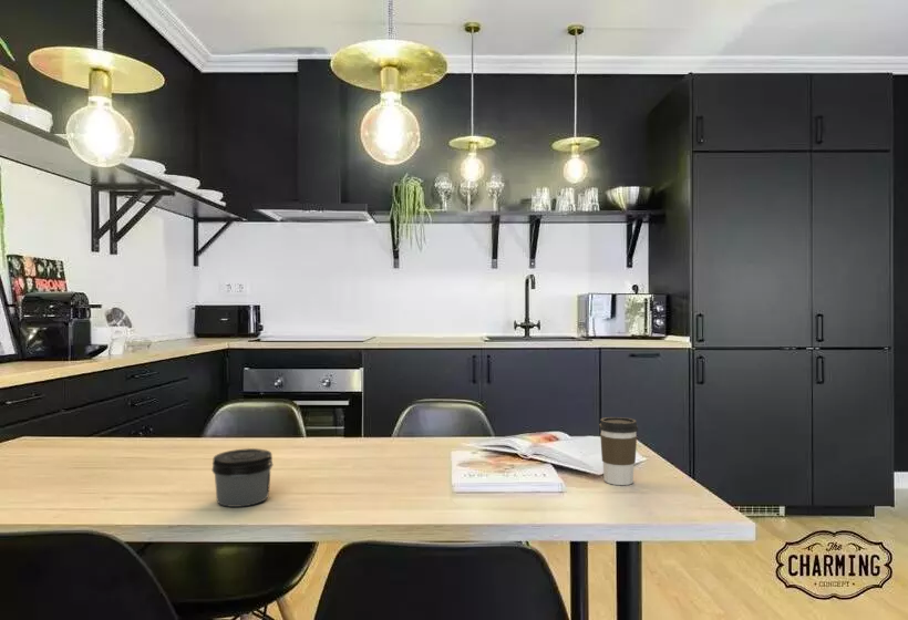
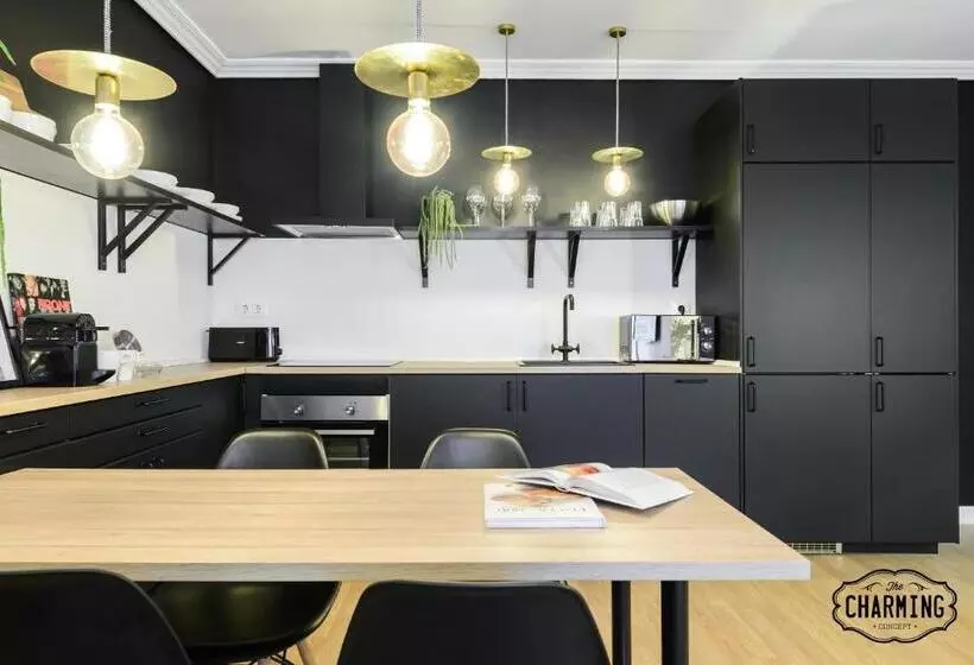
- coffee cup [598,416,639,486]
- jar [210,447,274,508]
